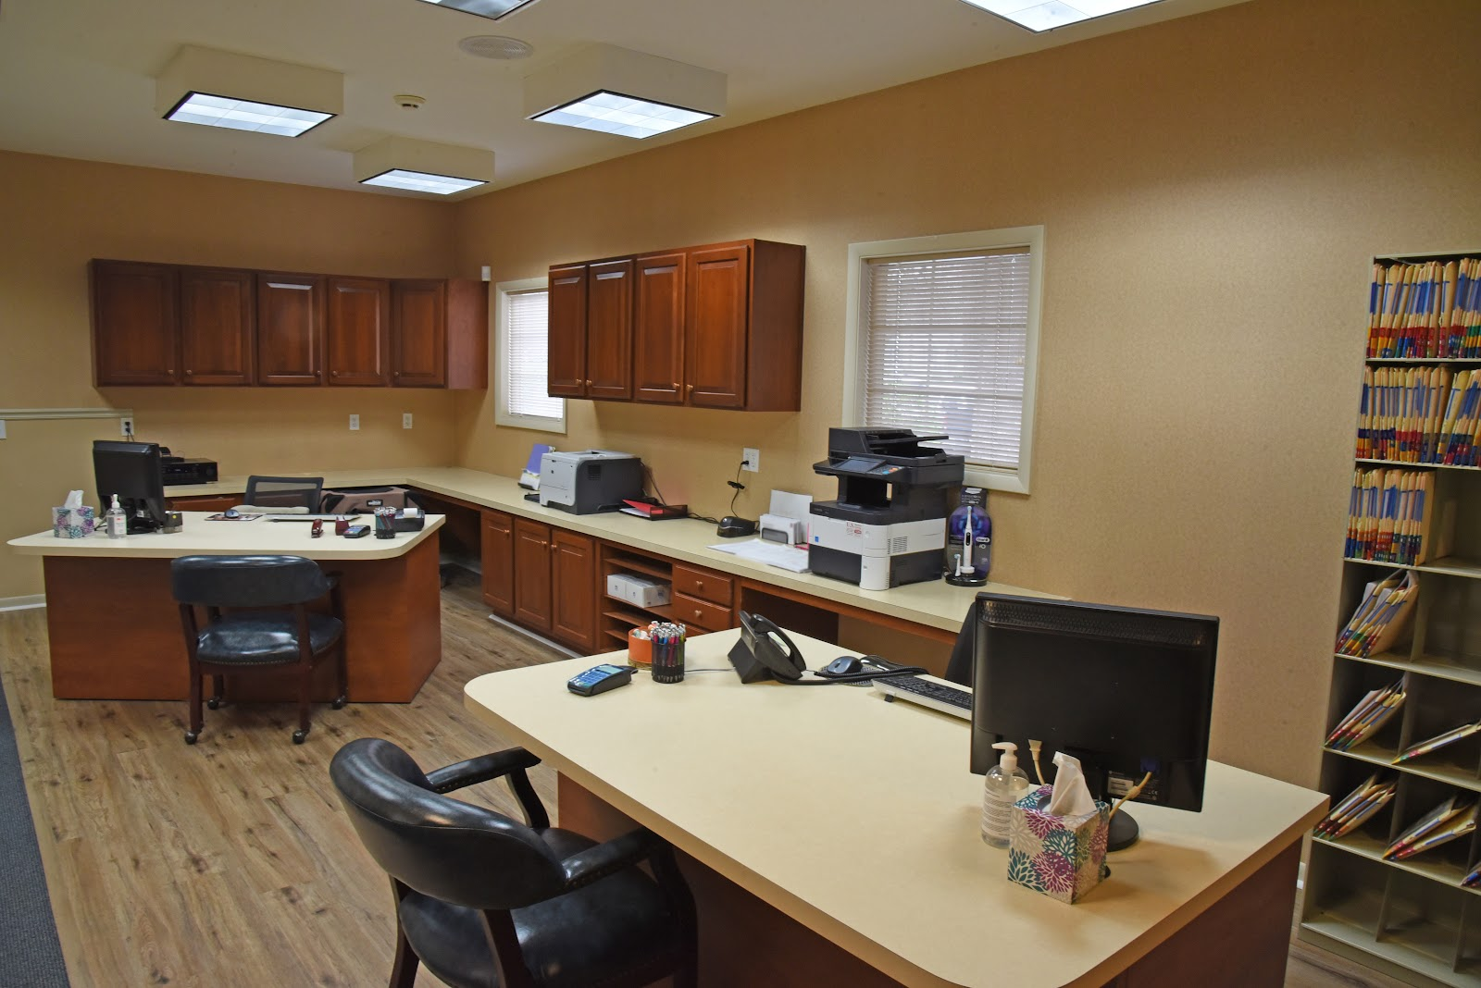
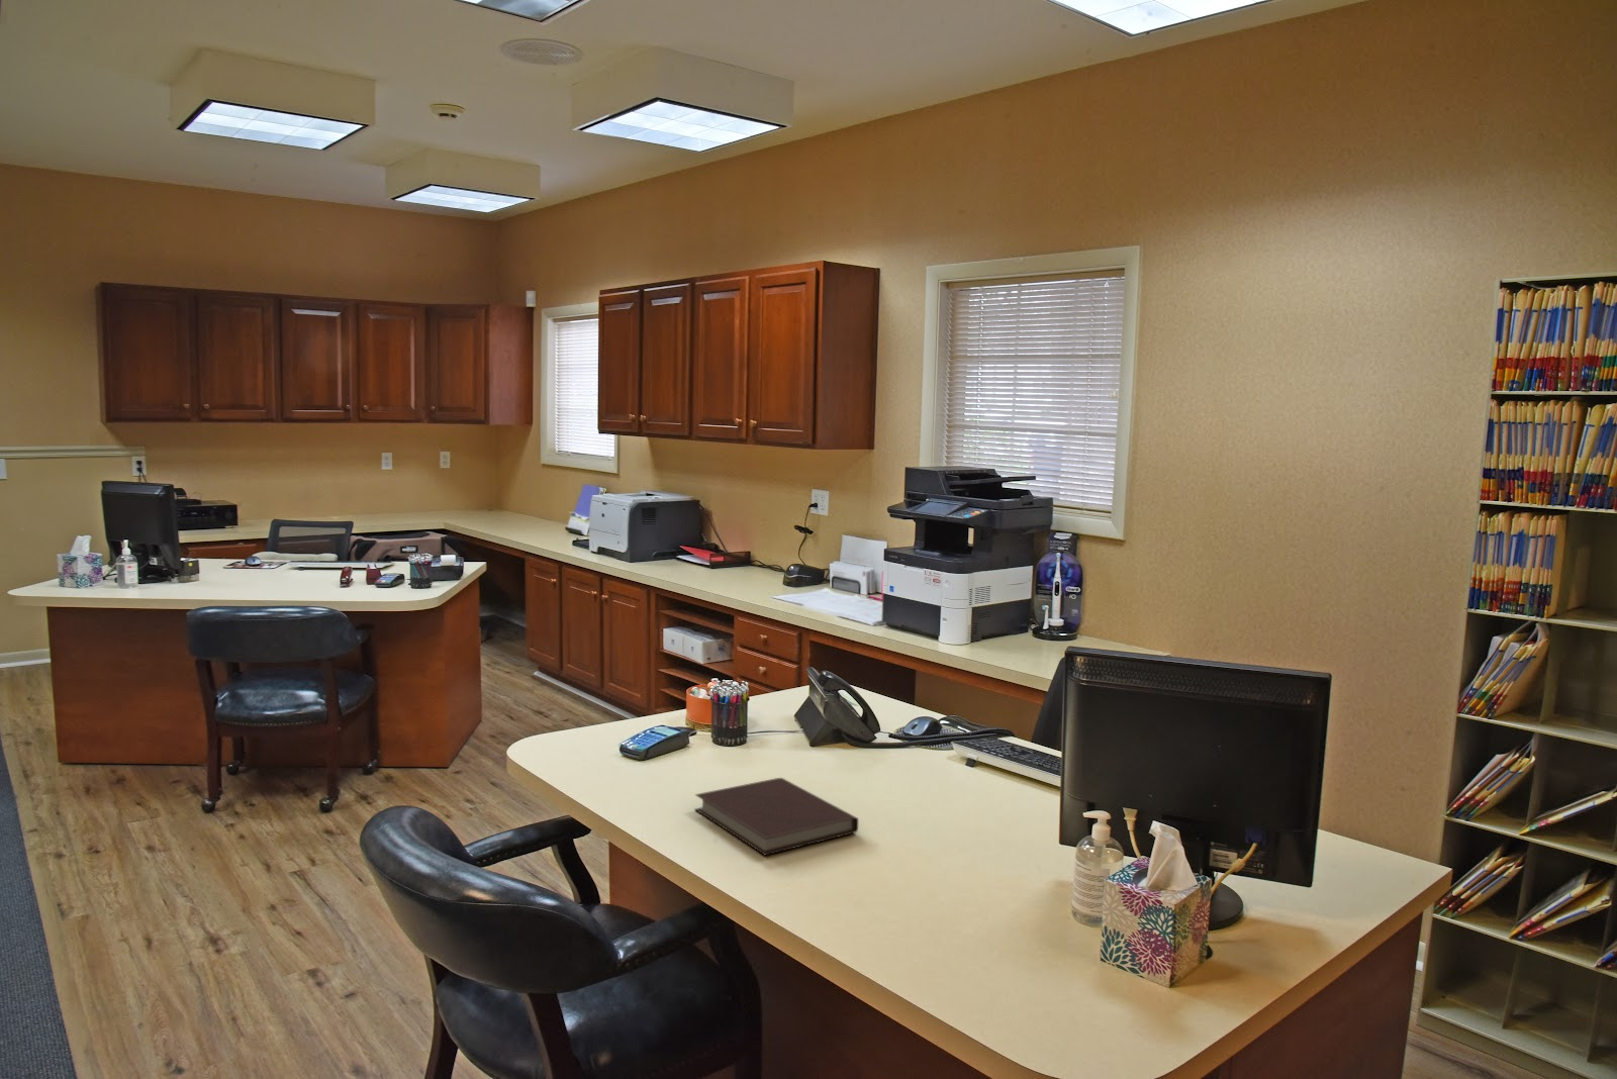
+ notebook [695,777,858,856]
